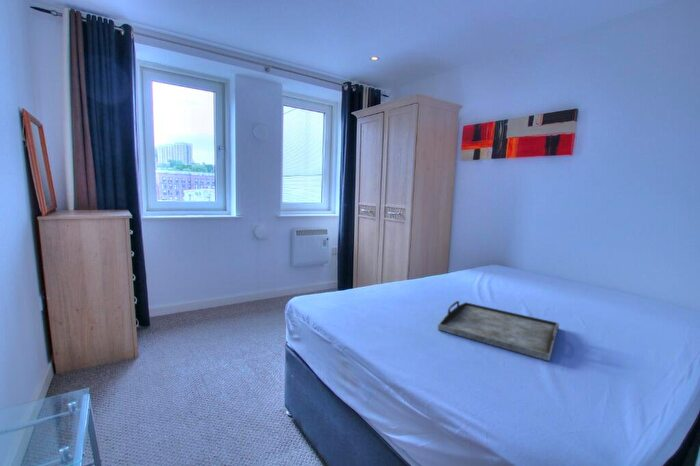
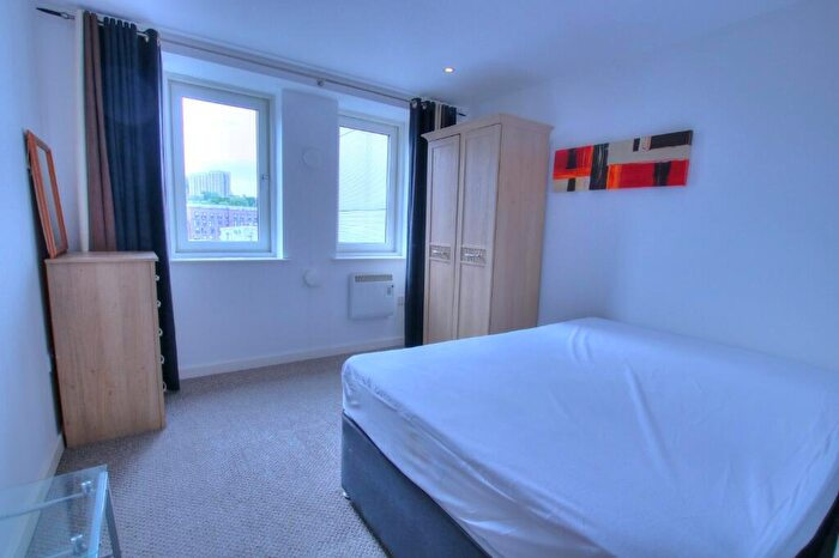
- serving tray [437,300,560,362]
